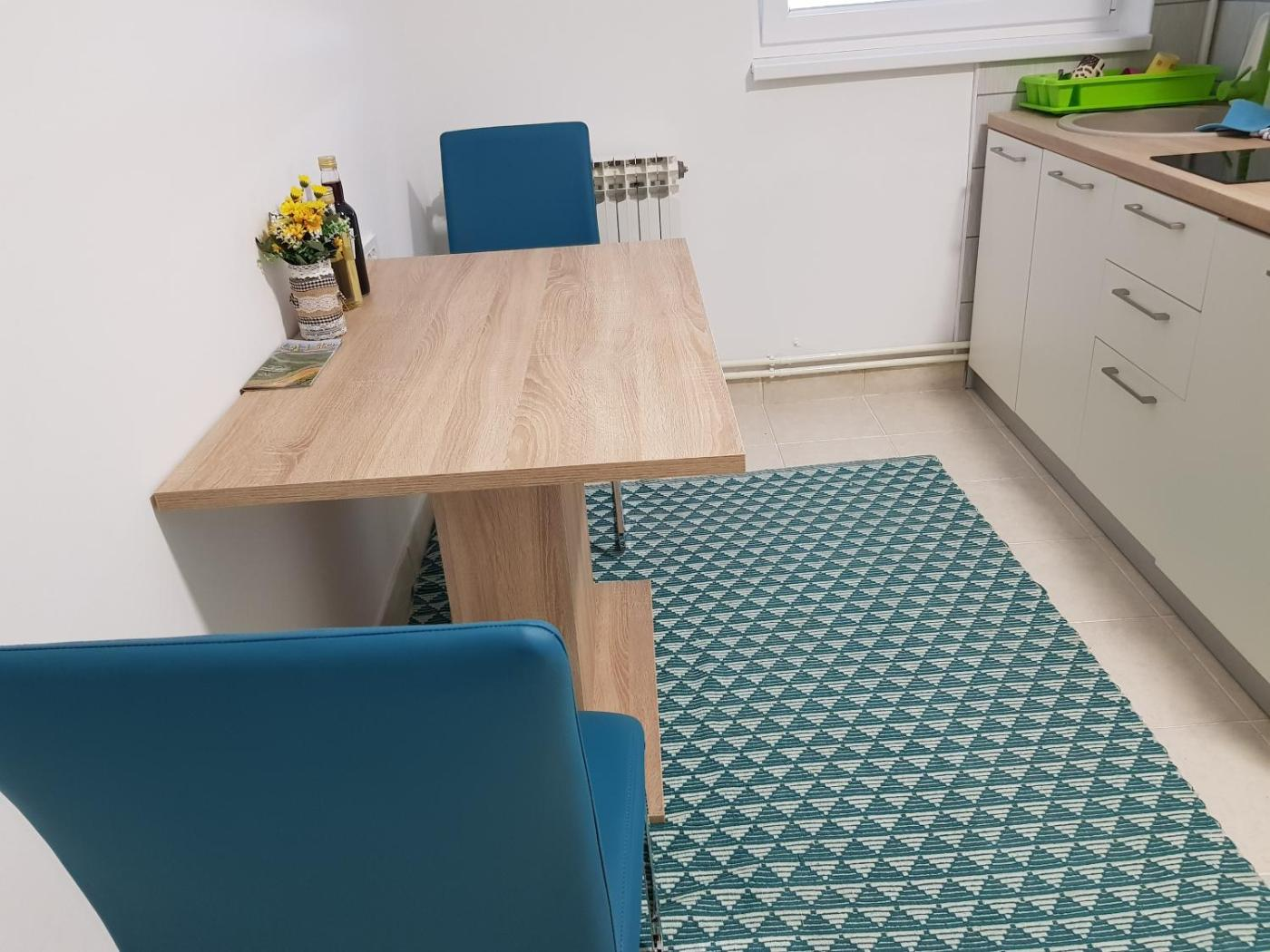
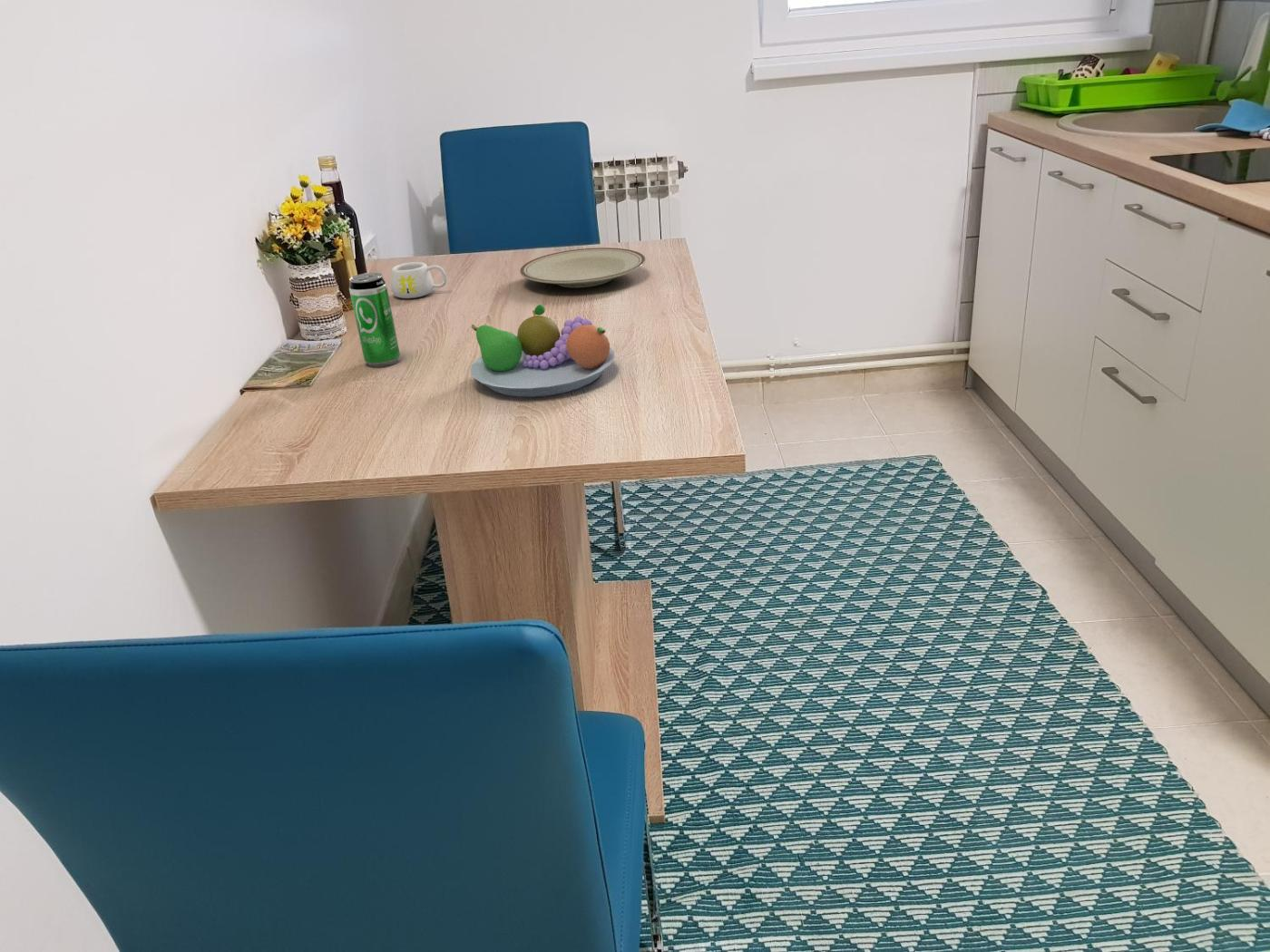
+ plate [519,247,647,288]
+ mug [390,261,447,299]
+ fruit bowl [469,304,616,398]
+ beverage can [348,272,401,368]
